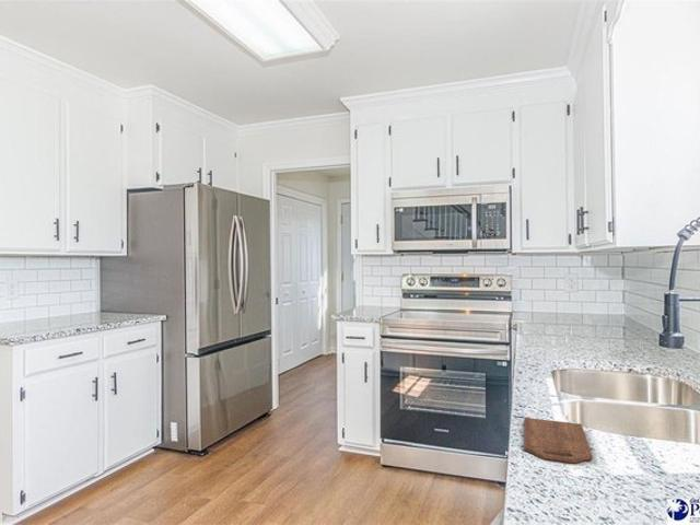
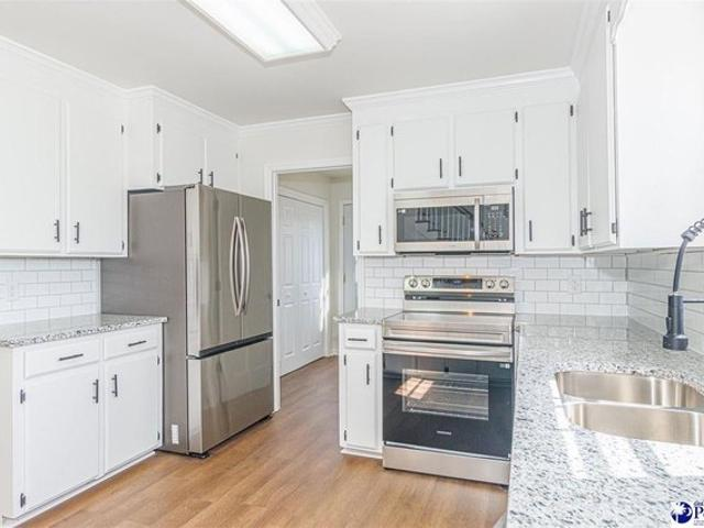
- cutting board [523,417,594,465]
